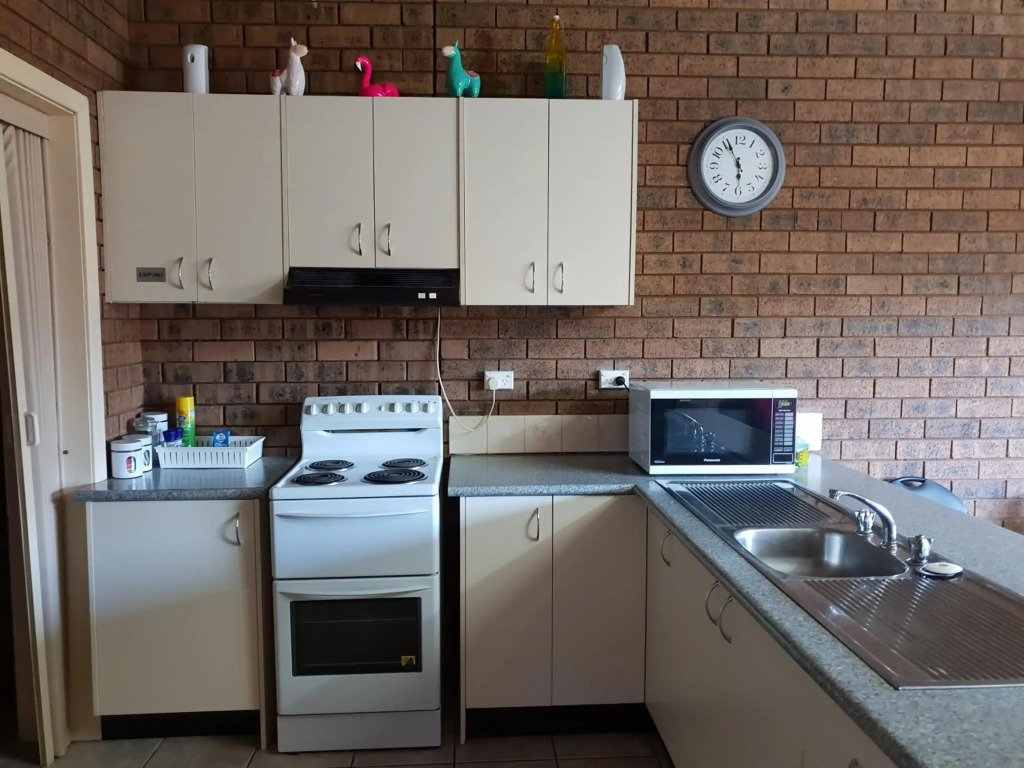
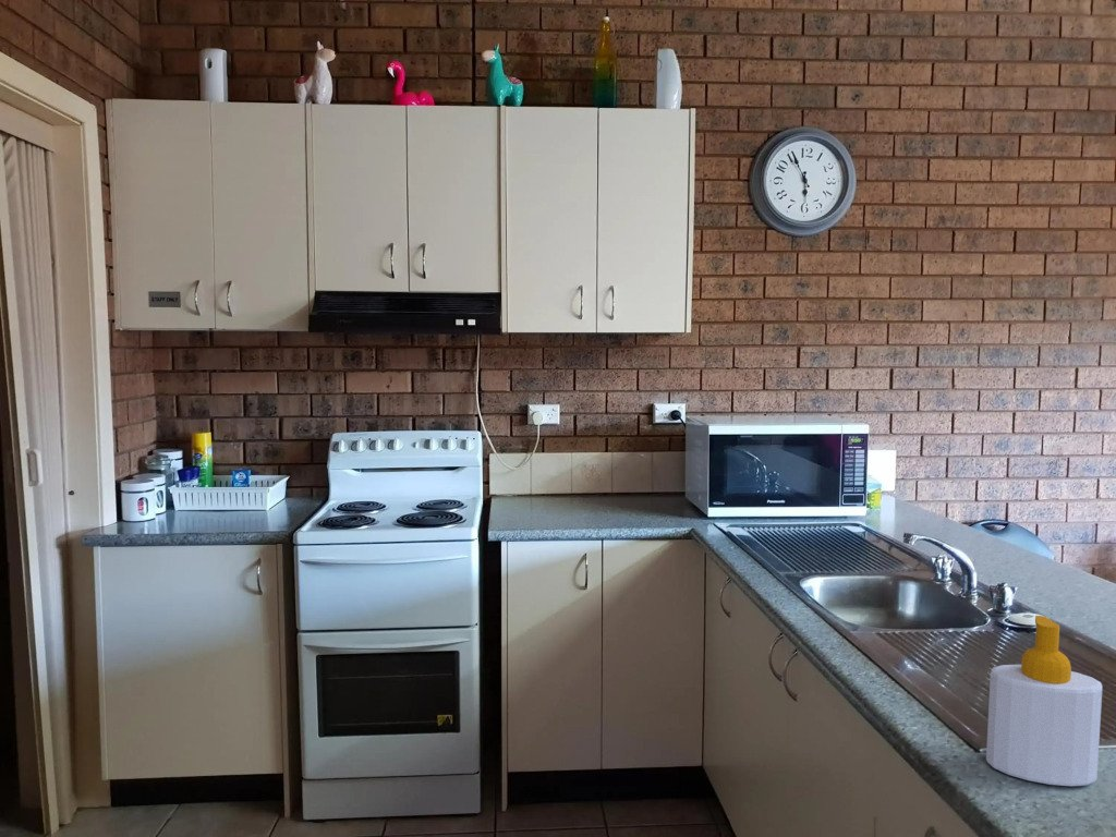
+ soap bottle [985,615,1103,787]
